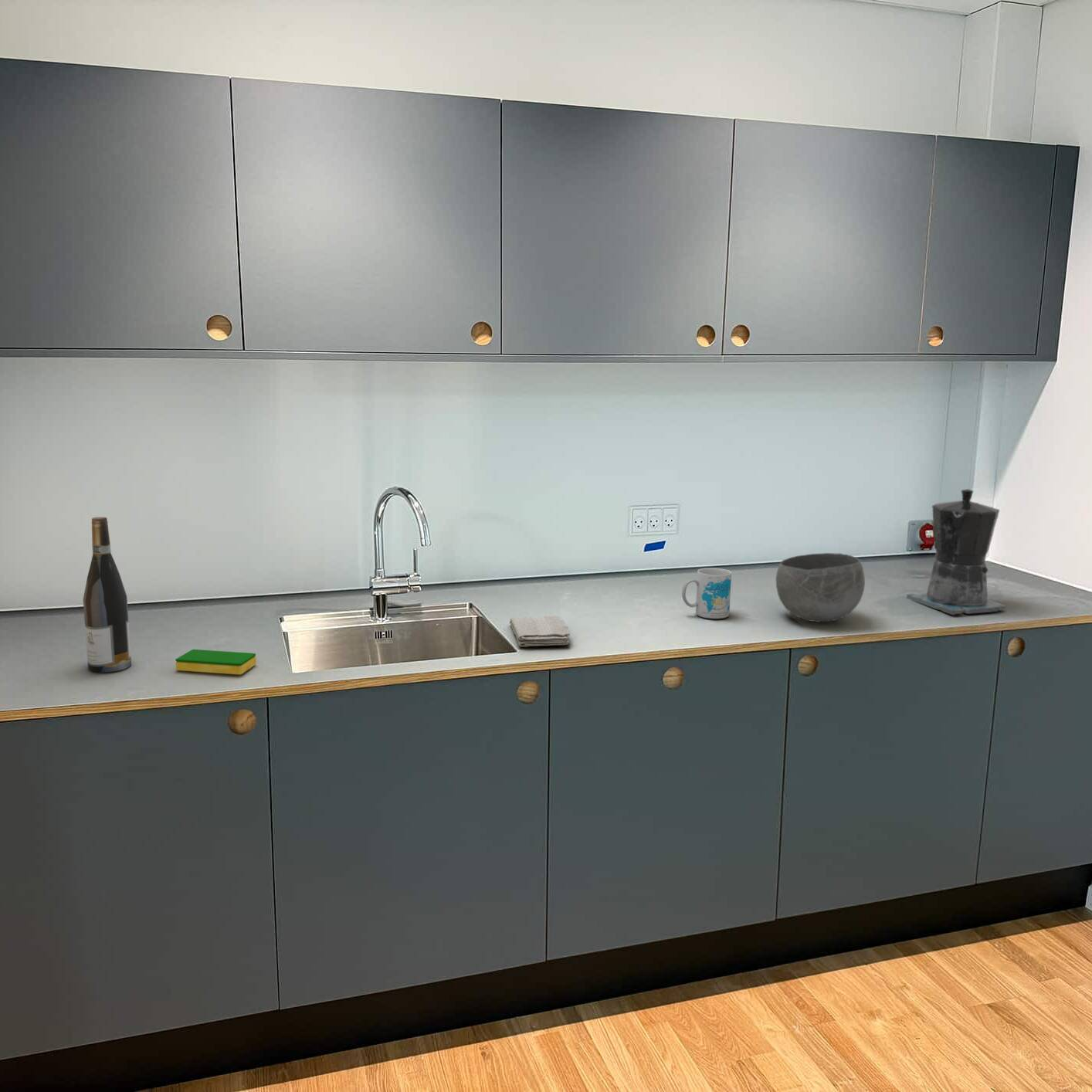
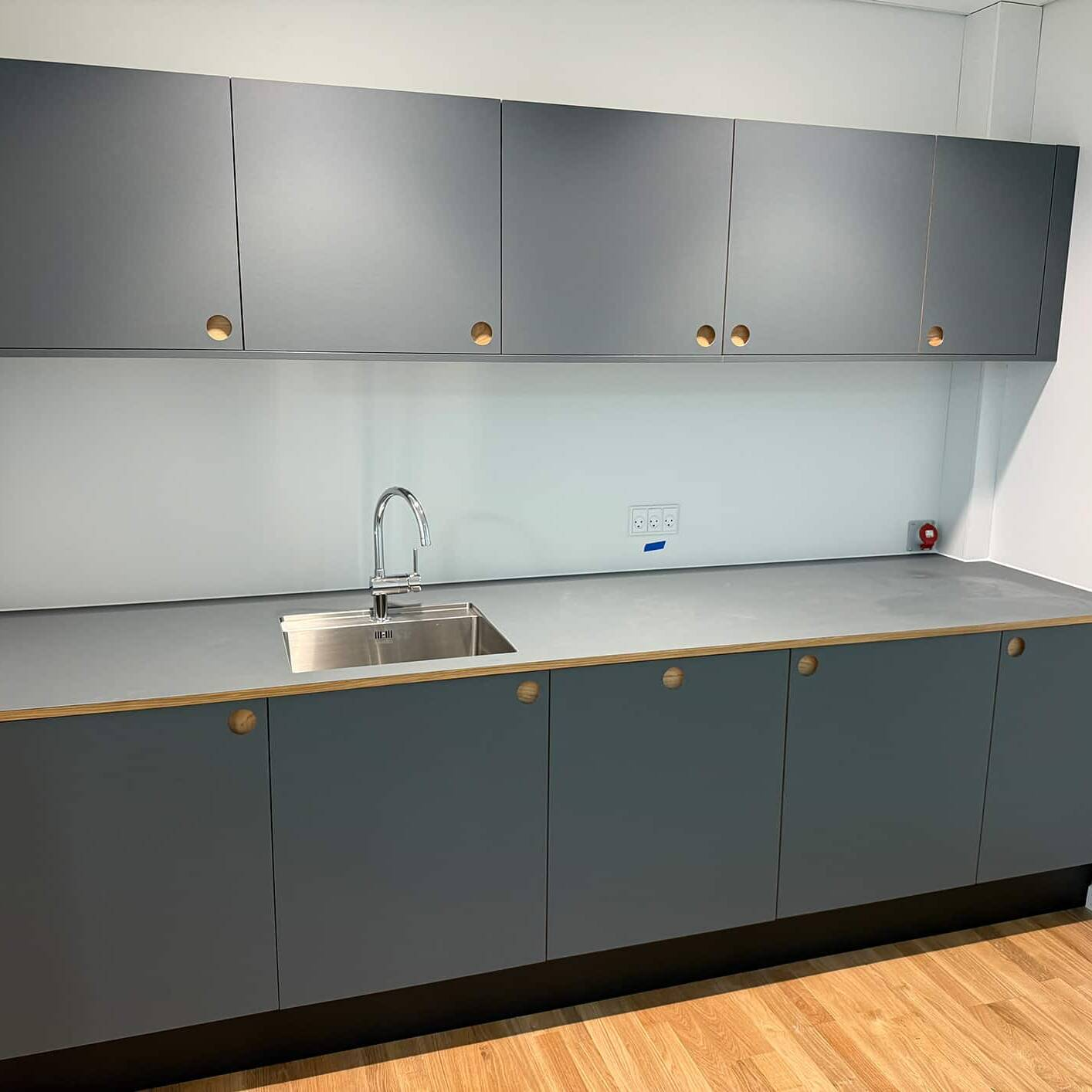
- dish sponge [175,649,256,675]
- wine bottle [83,517,132,673]
- coffee maker [906,488,1006,616]
- bowl [775,552,866,623]
- mug [681,568,732,619]
- washcloth [509,615,571,647]
